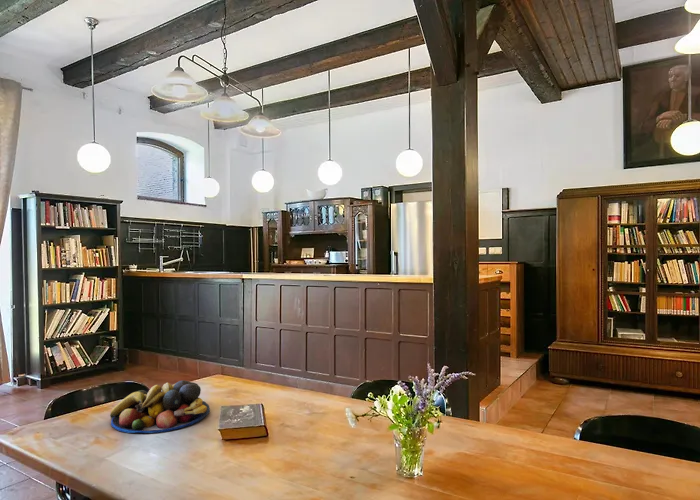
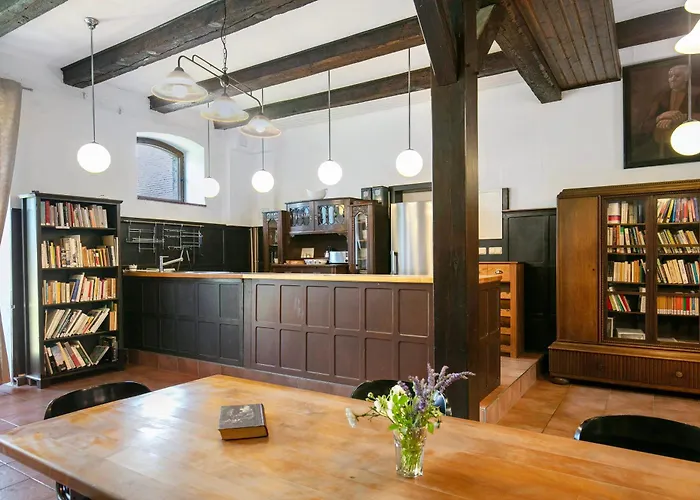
- fruit bowl [109,379,211,434]
